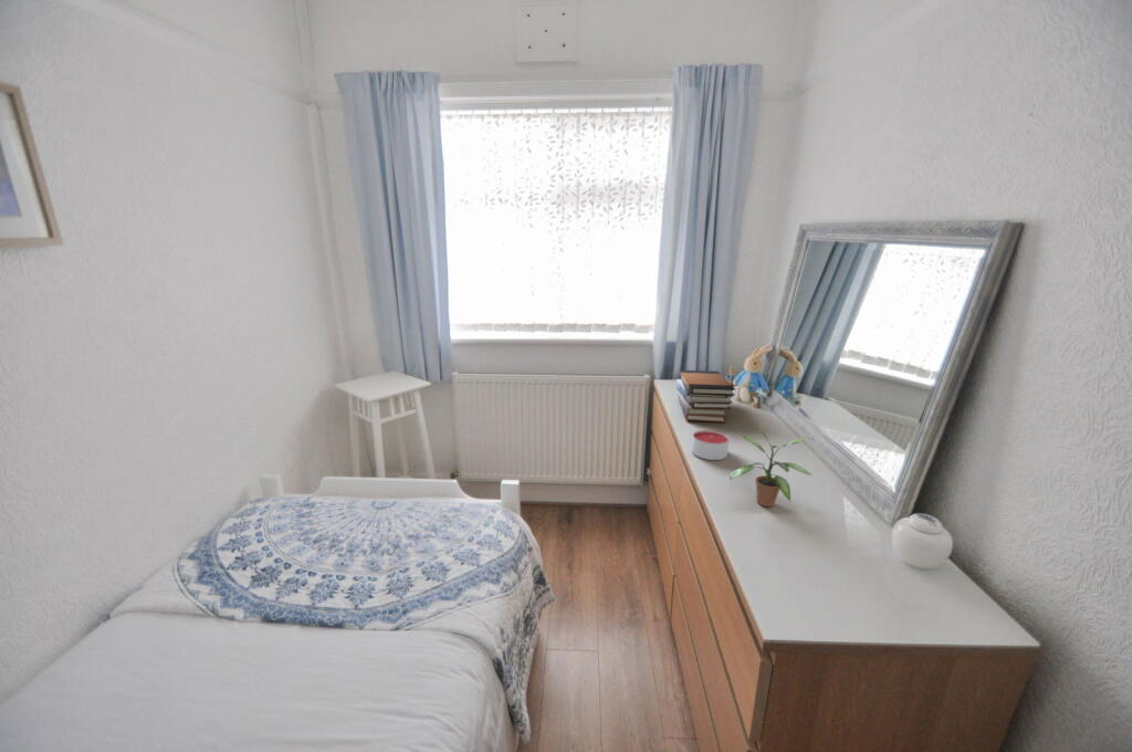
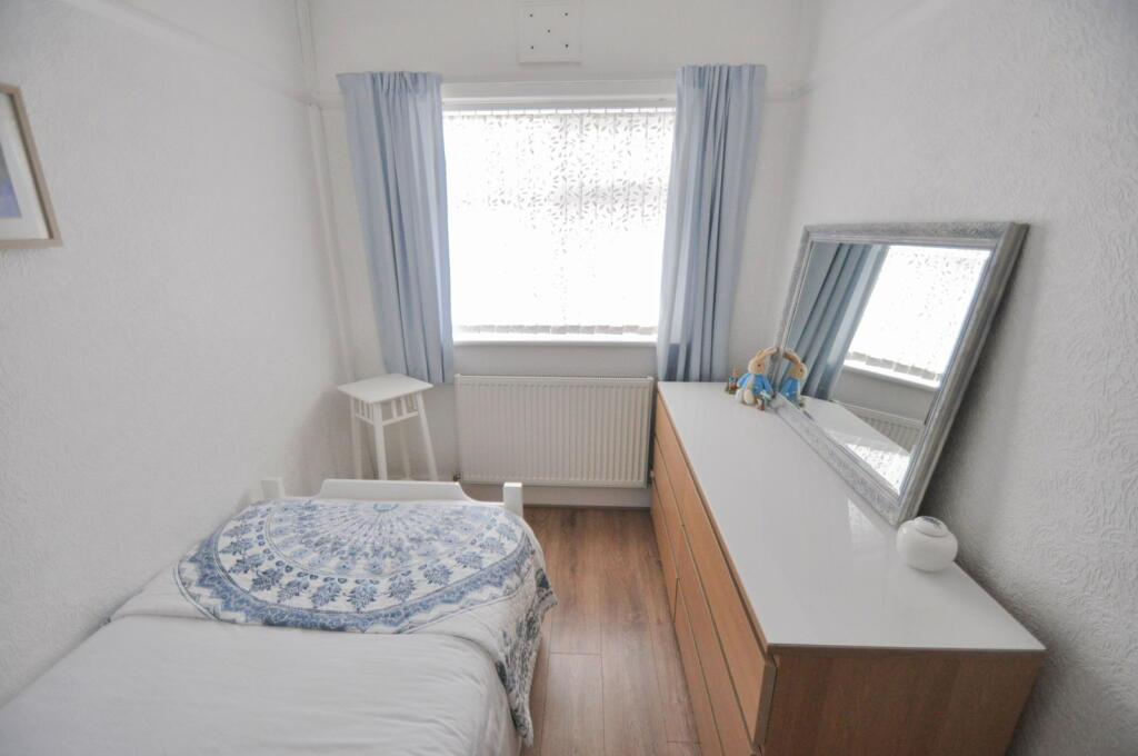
- candle [691,429,731,461]
- book stack [675,369,736,424]
- potted plant [729,420,813,508]
